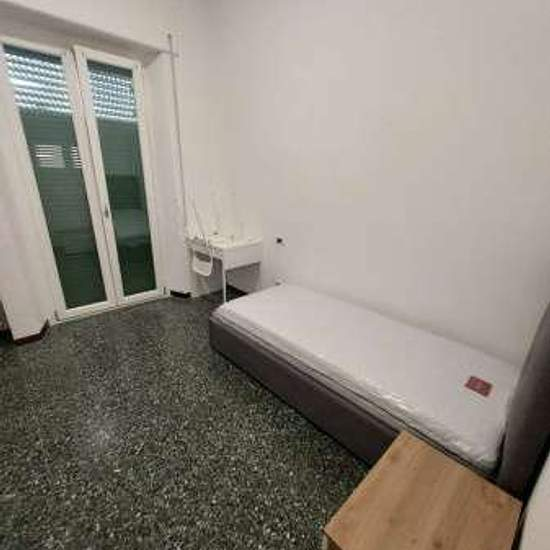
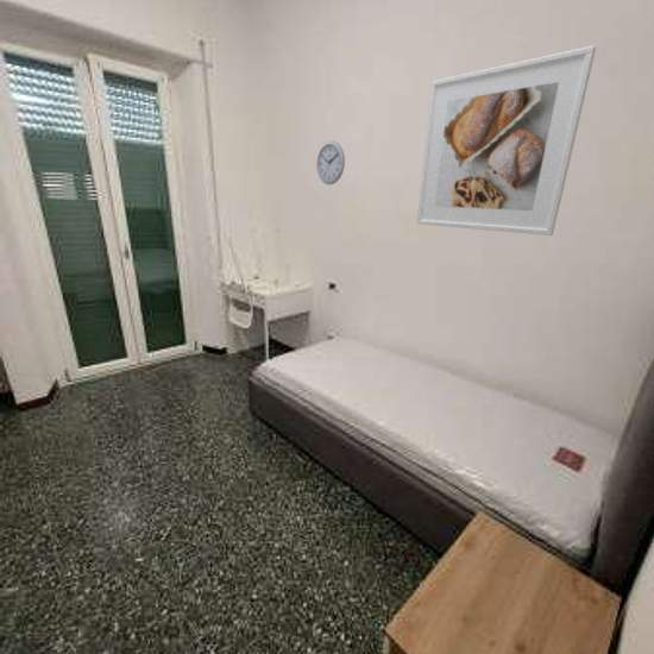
+ wall clock [315,139,346,185]
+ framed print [416,44,597,237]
